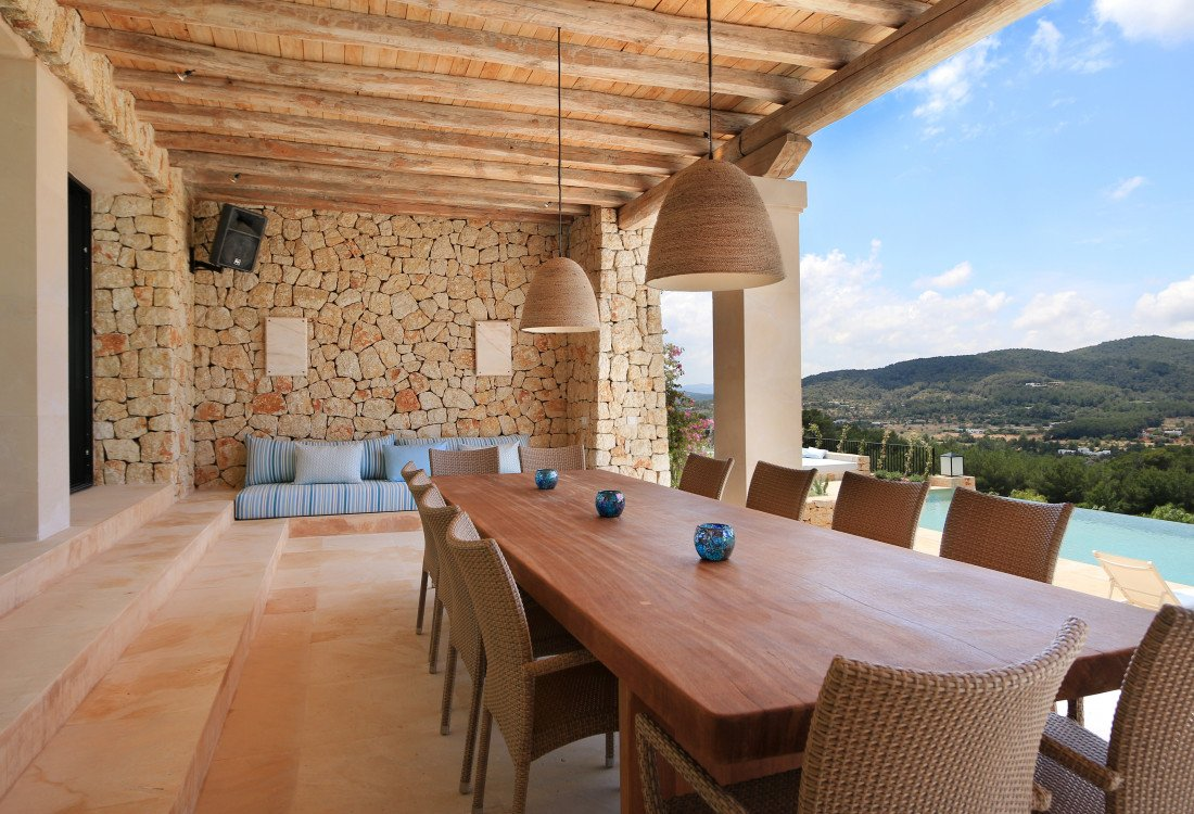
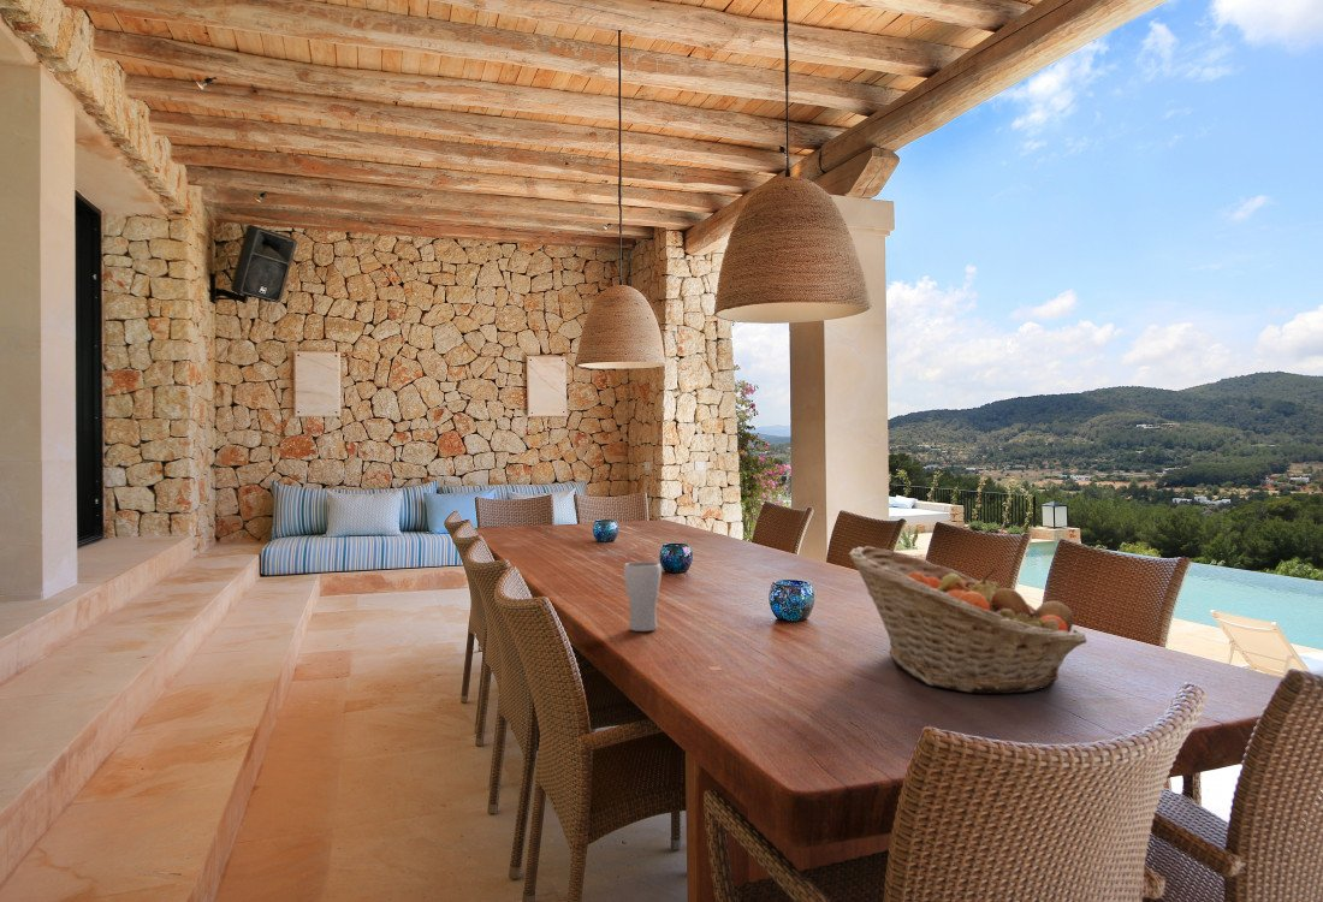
+ drinking glass [623,560,663,633]
+ fruit basket [847,545,1088,695]
